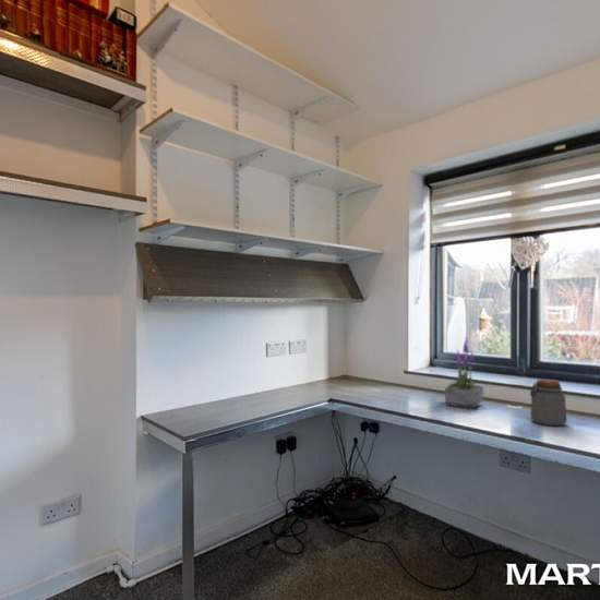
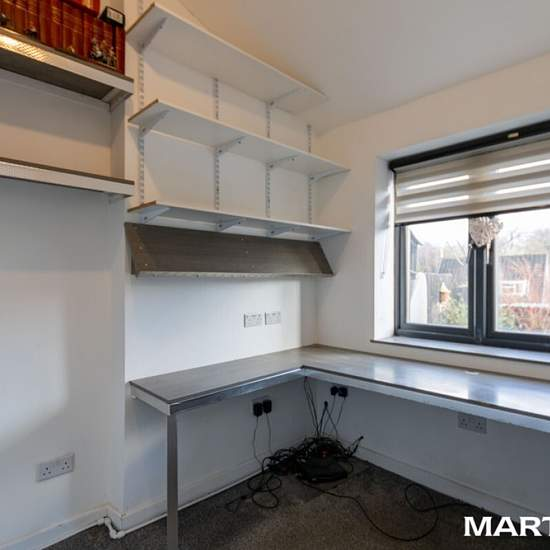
- jar [529,379,567,427]
- potted plant [444,336,484,410]
